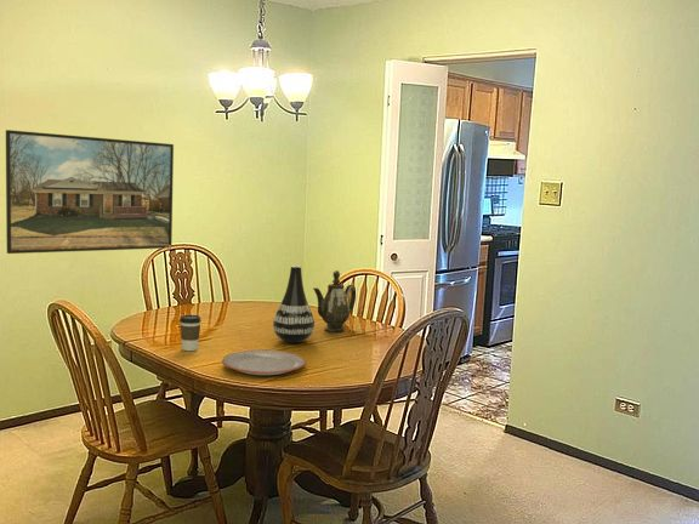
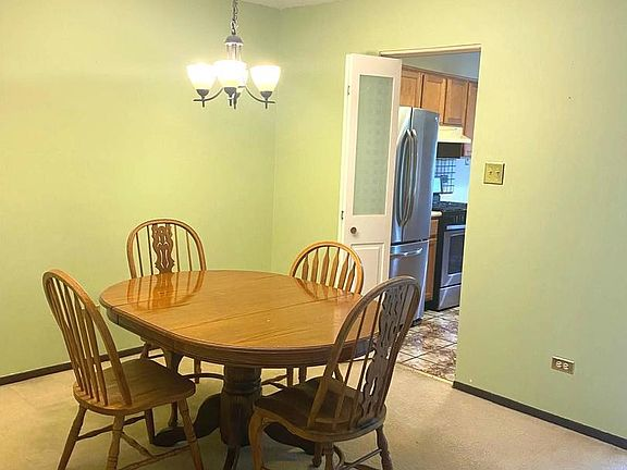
- plate [221,349,307,376]
- vase [272,264,316,344]
- coffee cup [178,314,203,352]
- teapot [312,269,357,332]
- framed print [5,129,175,255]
